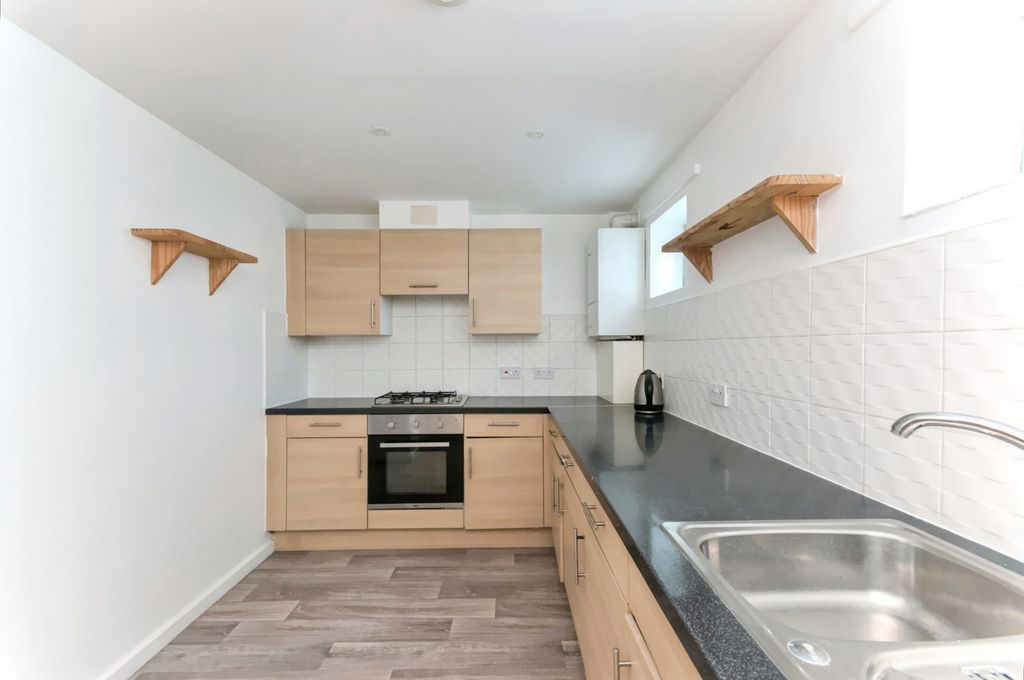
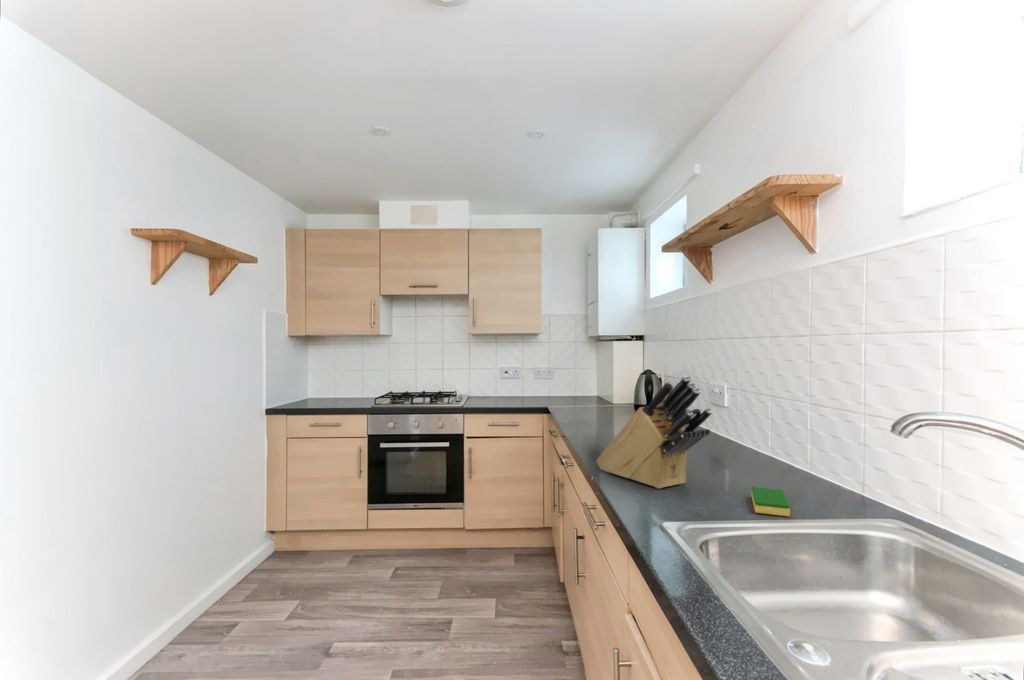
+ dish sponge [750,486,791,517]
+ knife block [595,375,713,490]
